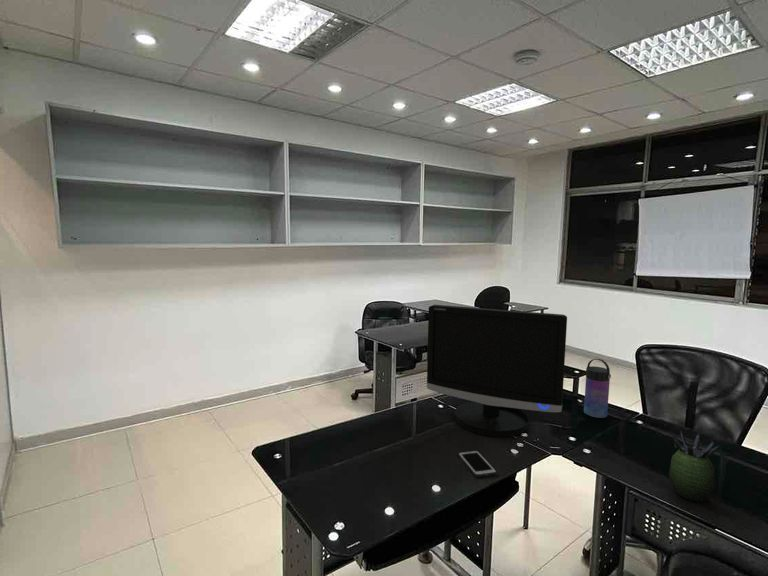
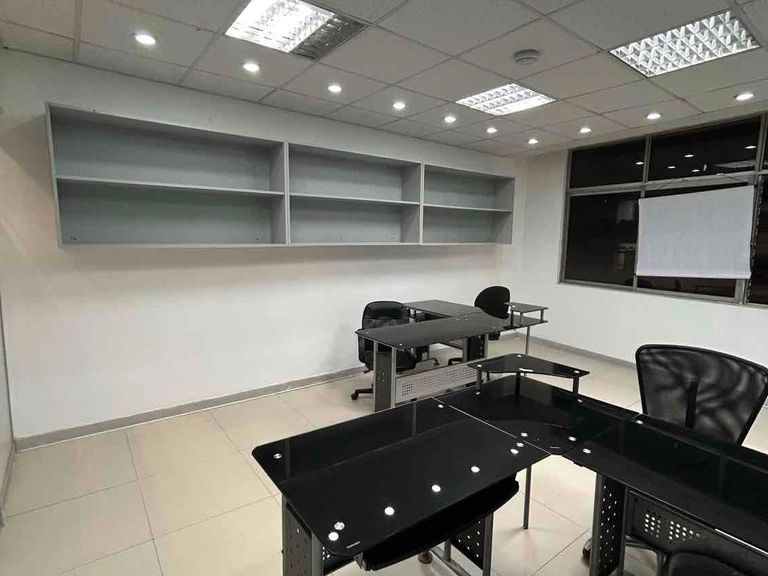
- cell phone [457,450,498,478]
- water bottle [583,358,612,419]
- monitor [426,304,568,438]
- succulent plant [668,429,720,503]
